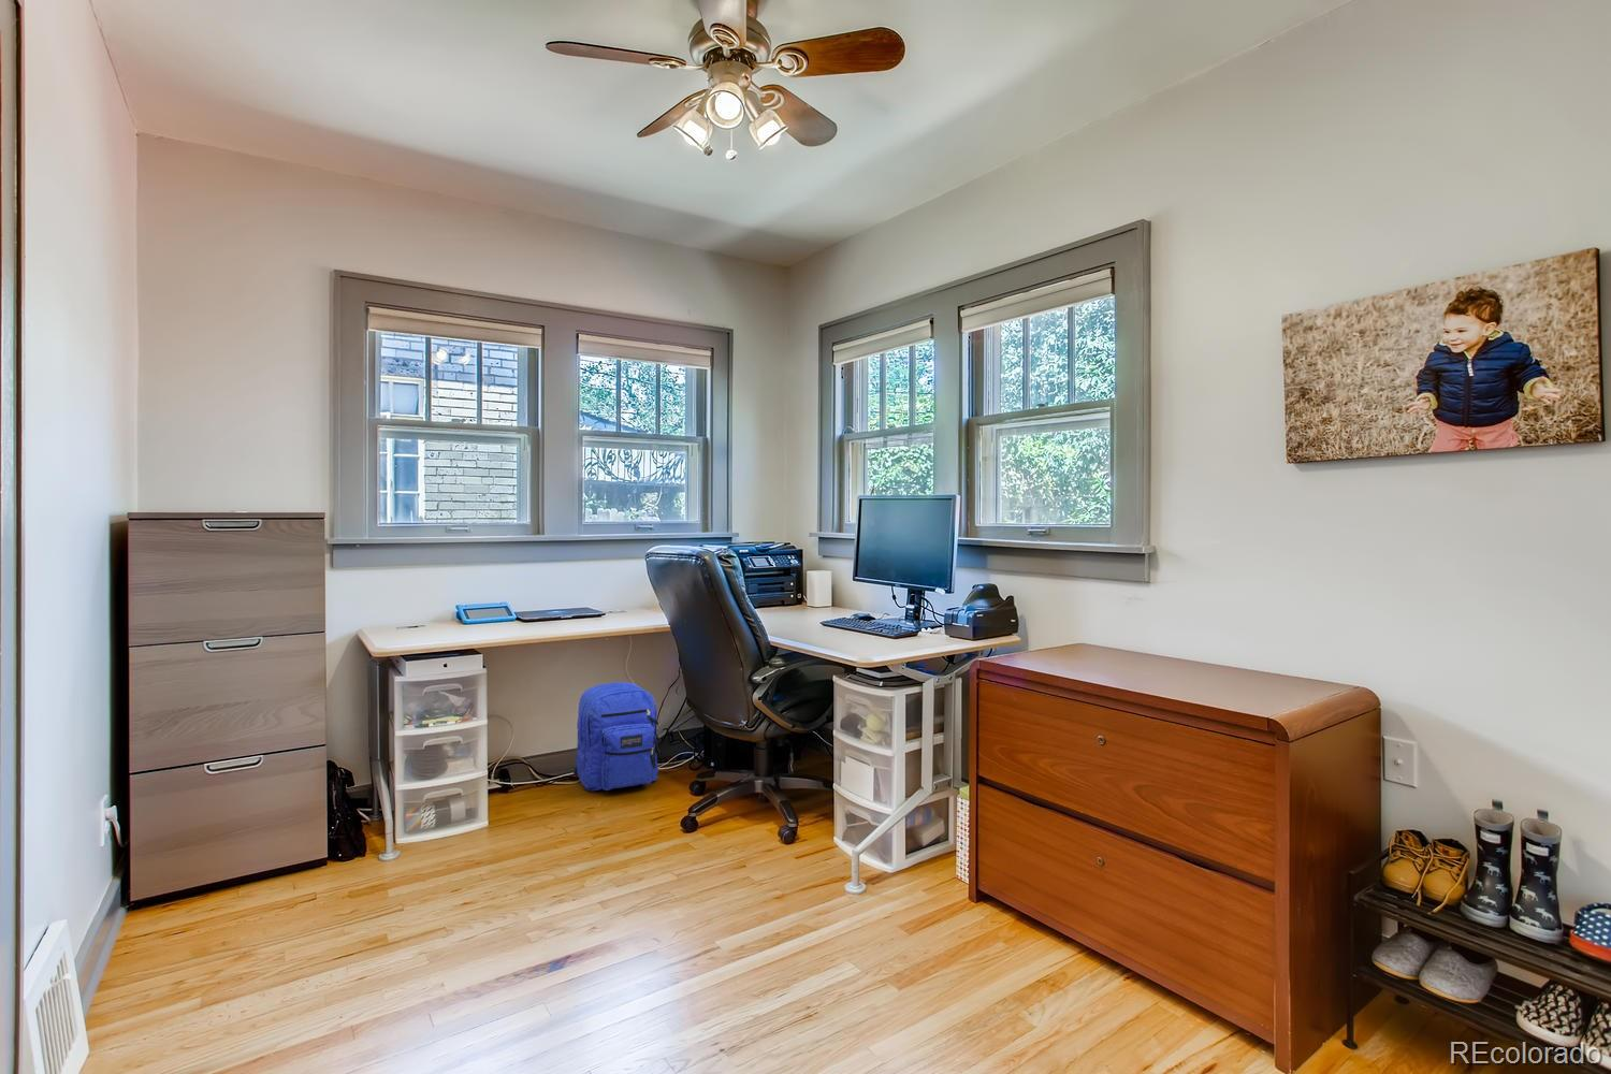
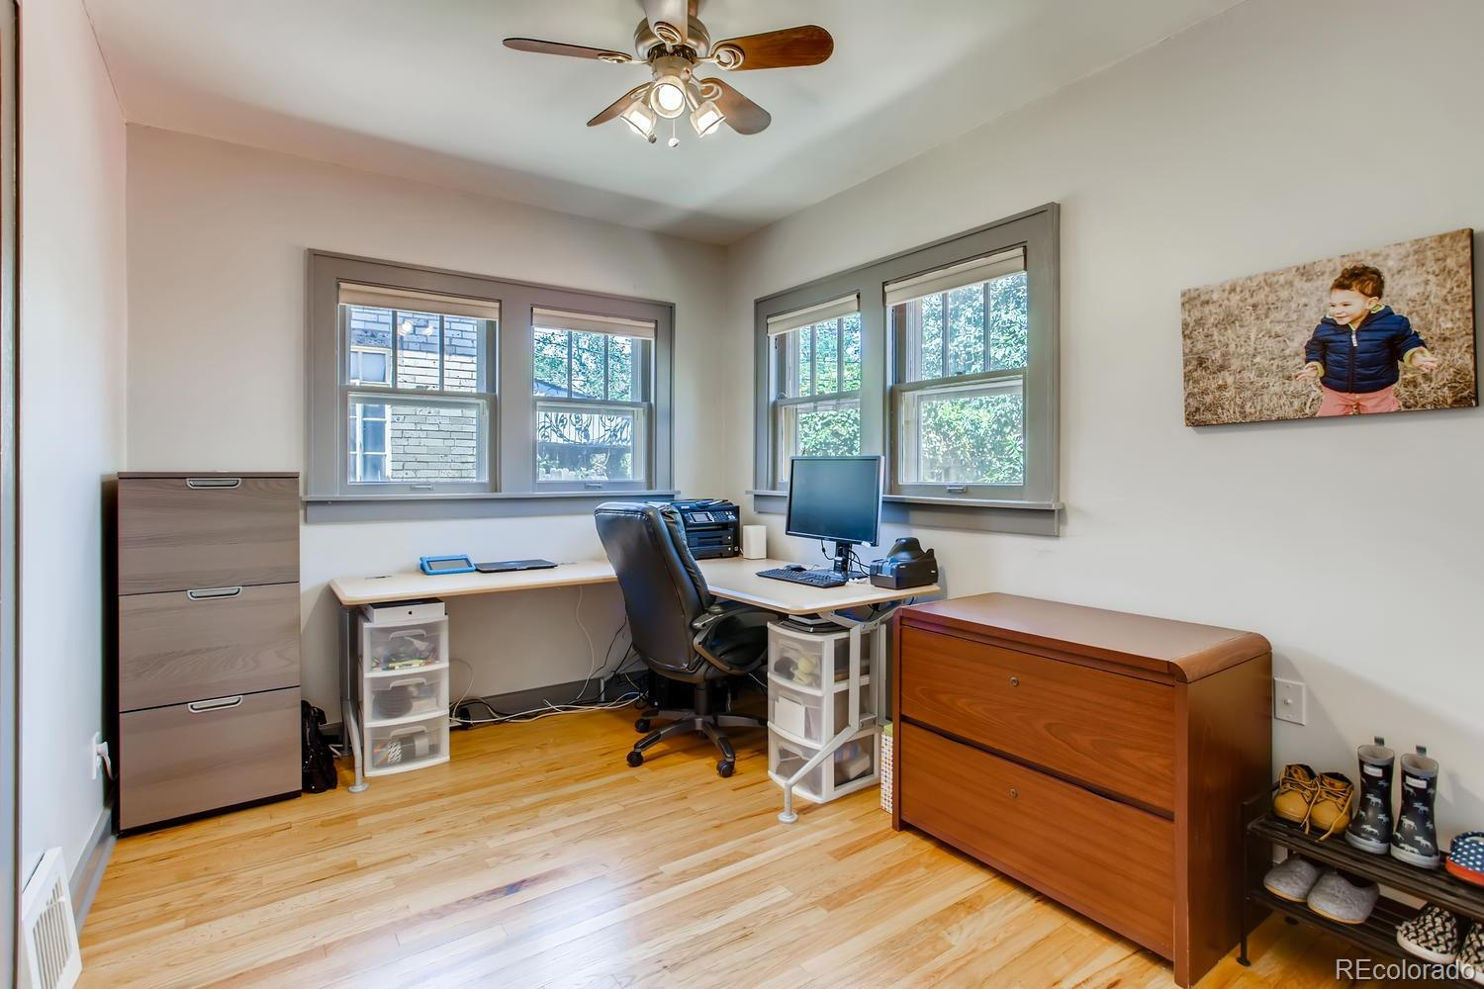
- backpack [573,681,663,792]
